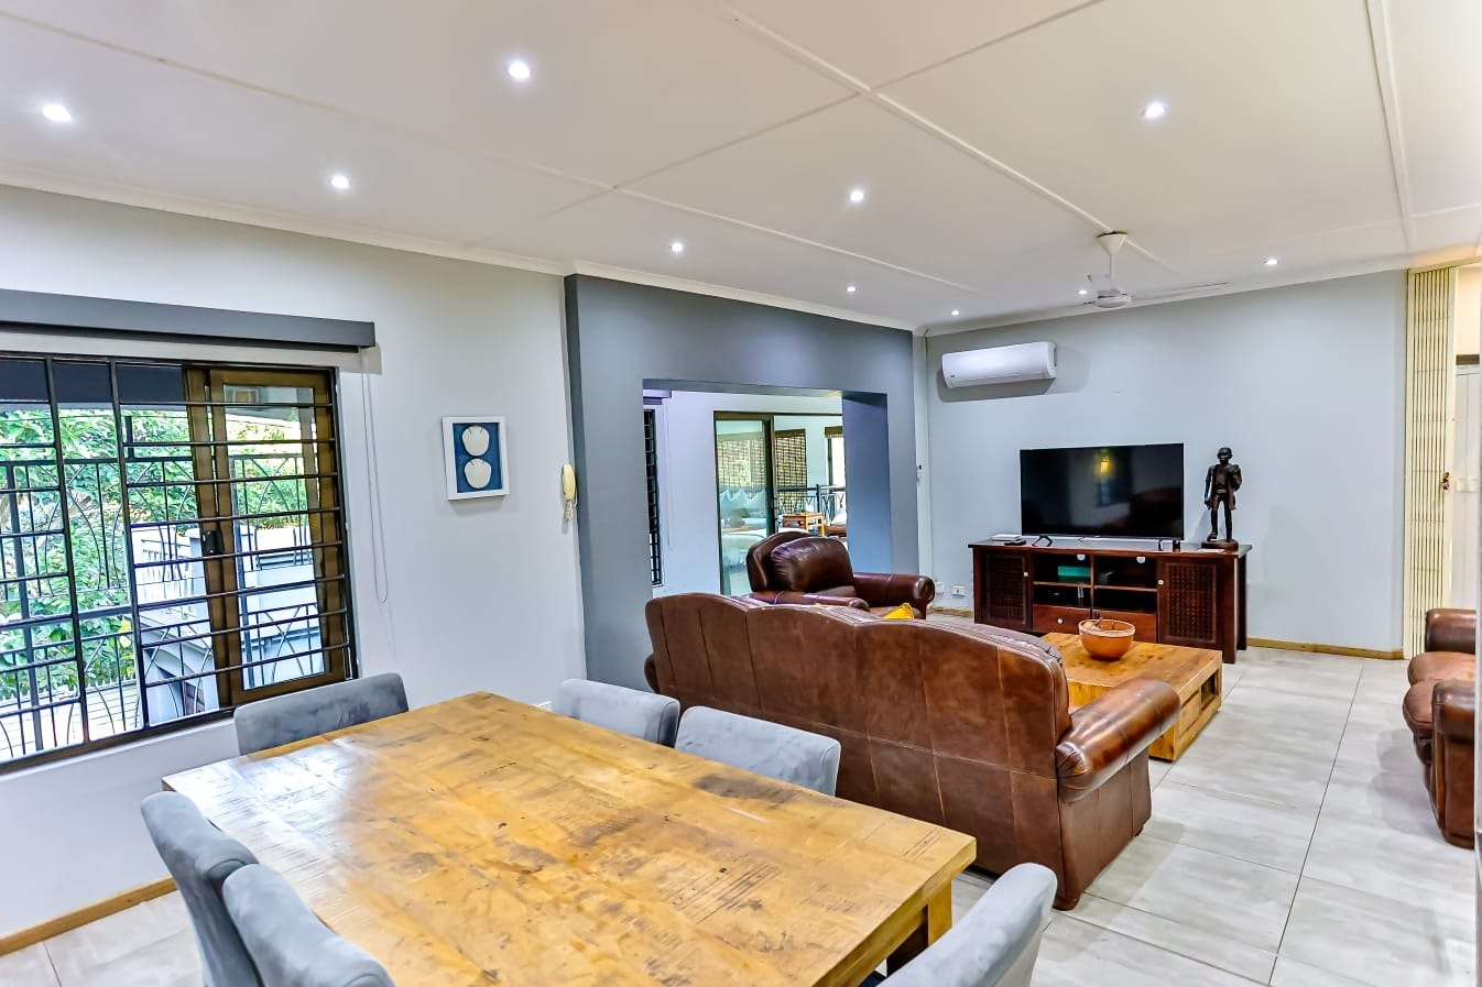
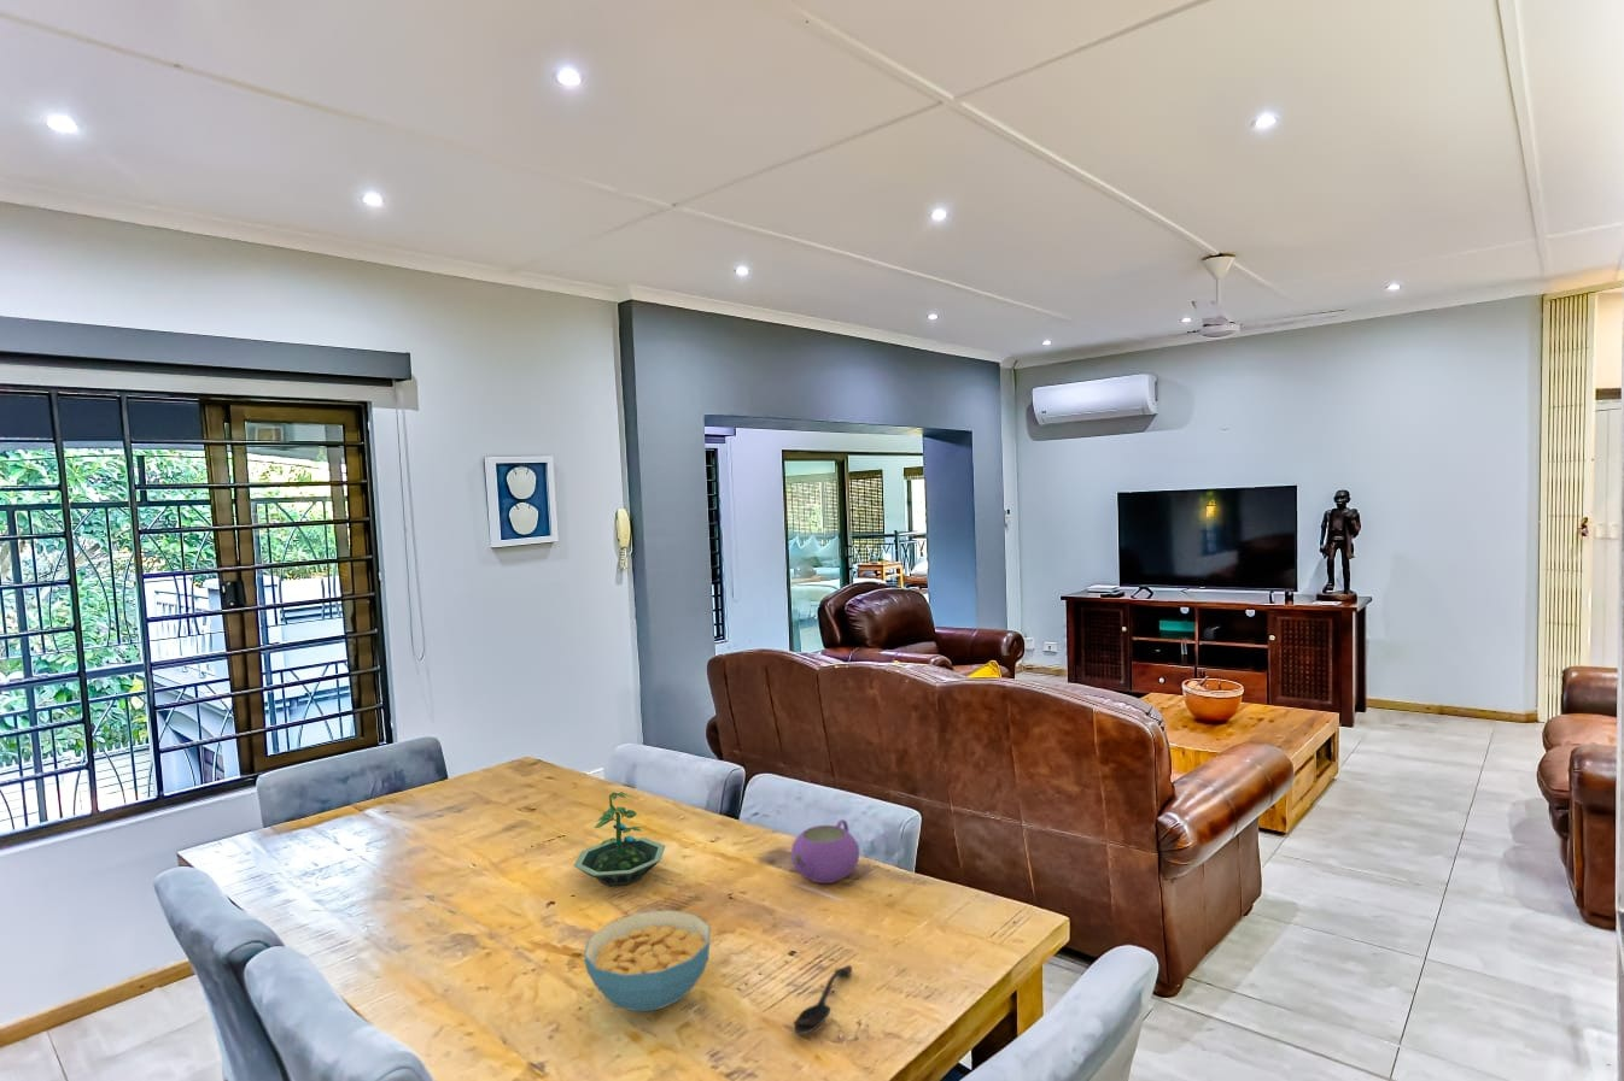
+ spoon [793,964,852,1035]
+ terrarium [574,790,667,888]
+ teapot [790,818,860,884]
+ cereal bowl [583,908,712,1012]
